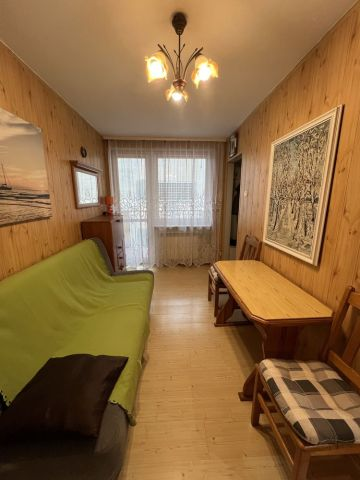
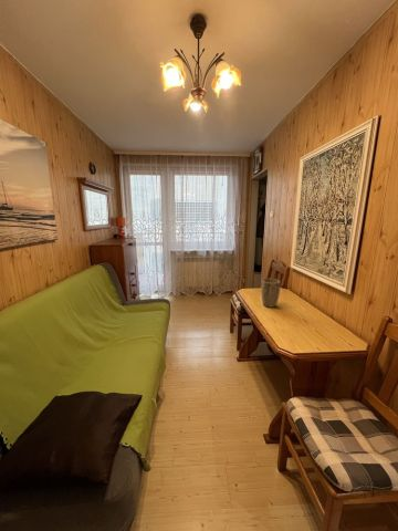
+ plant pot [260,278,281,309]
